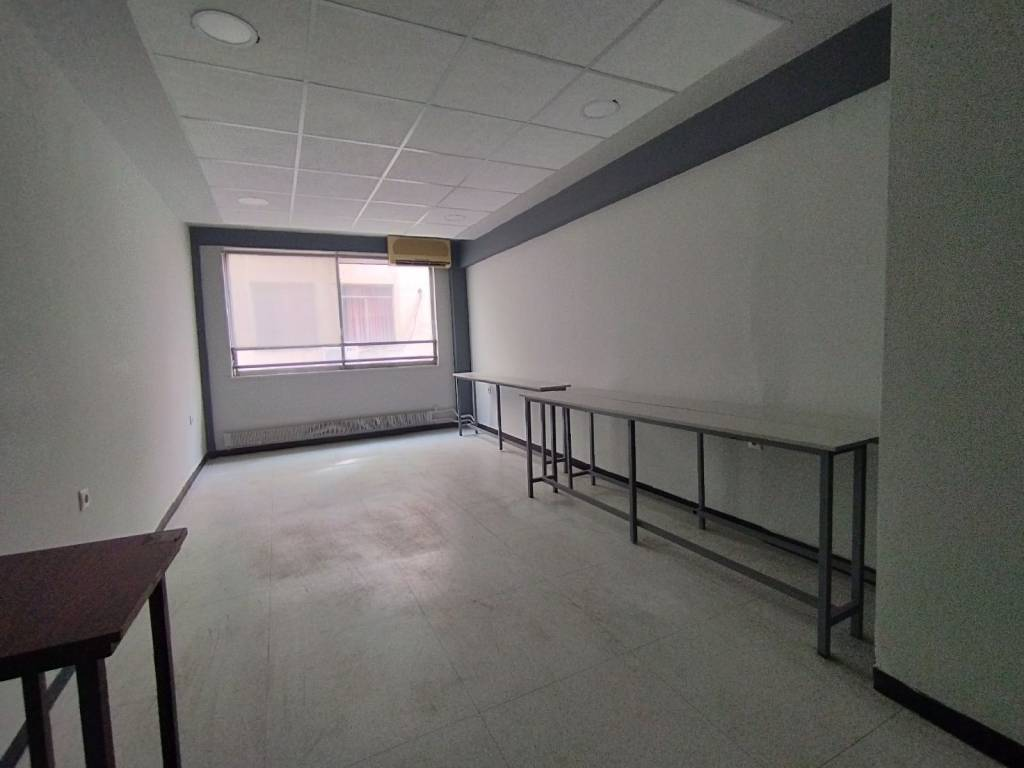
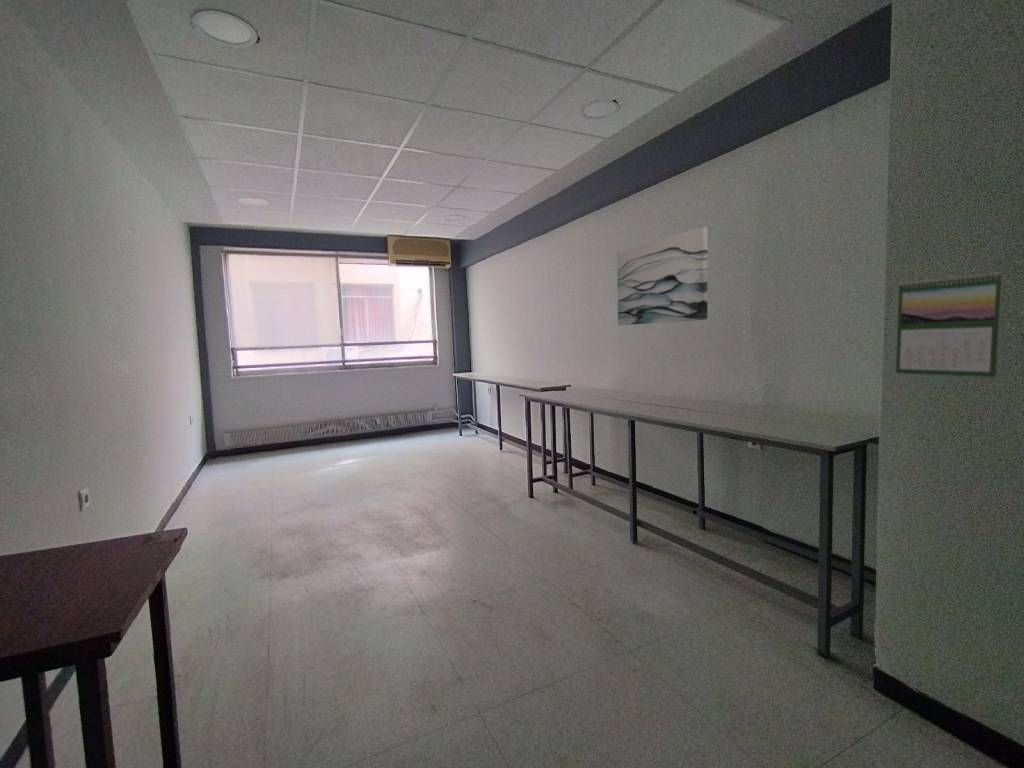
+ wall art [616,226,709,326]
+ calendar [895,271,1004,378]
